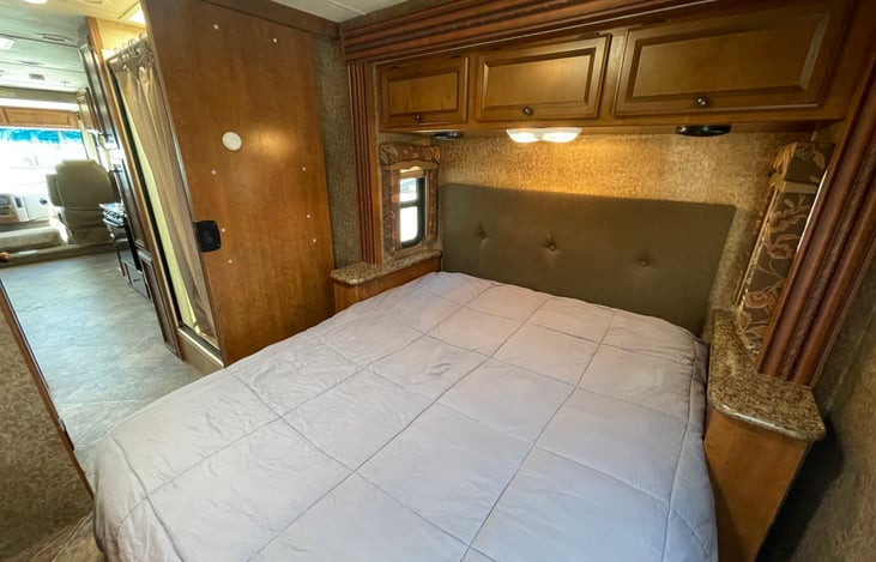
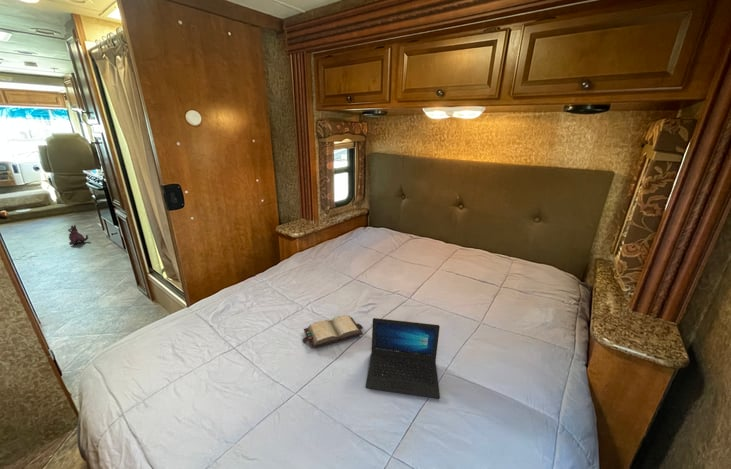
+ hardback book [302,314,364,349]
+ plush toy [67,224,89,246]
+ laptop [365,317,441,400]
